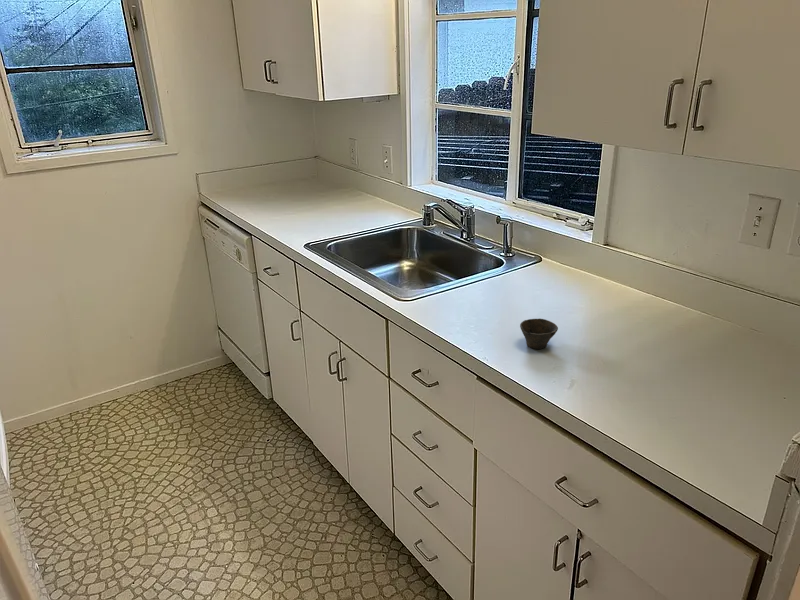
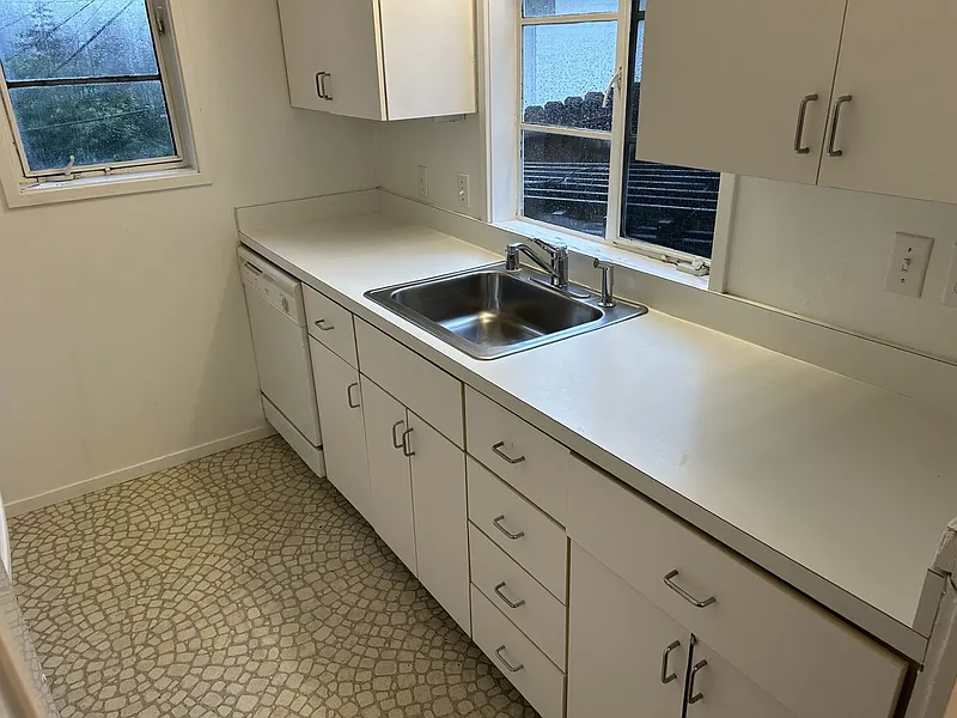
- cup [519,318,559,350]
